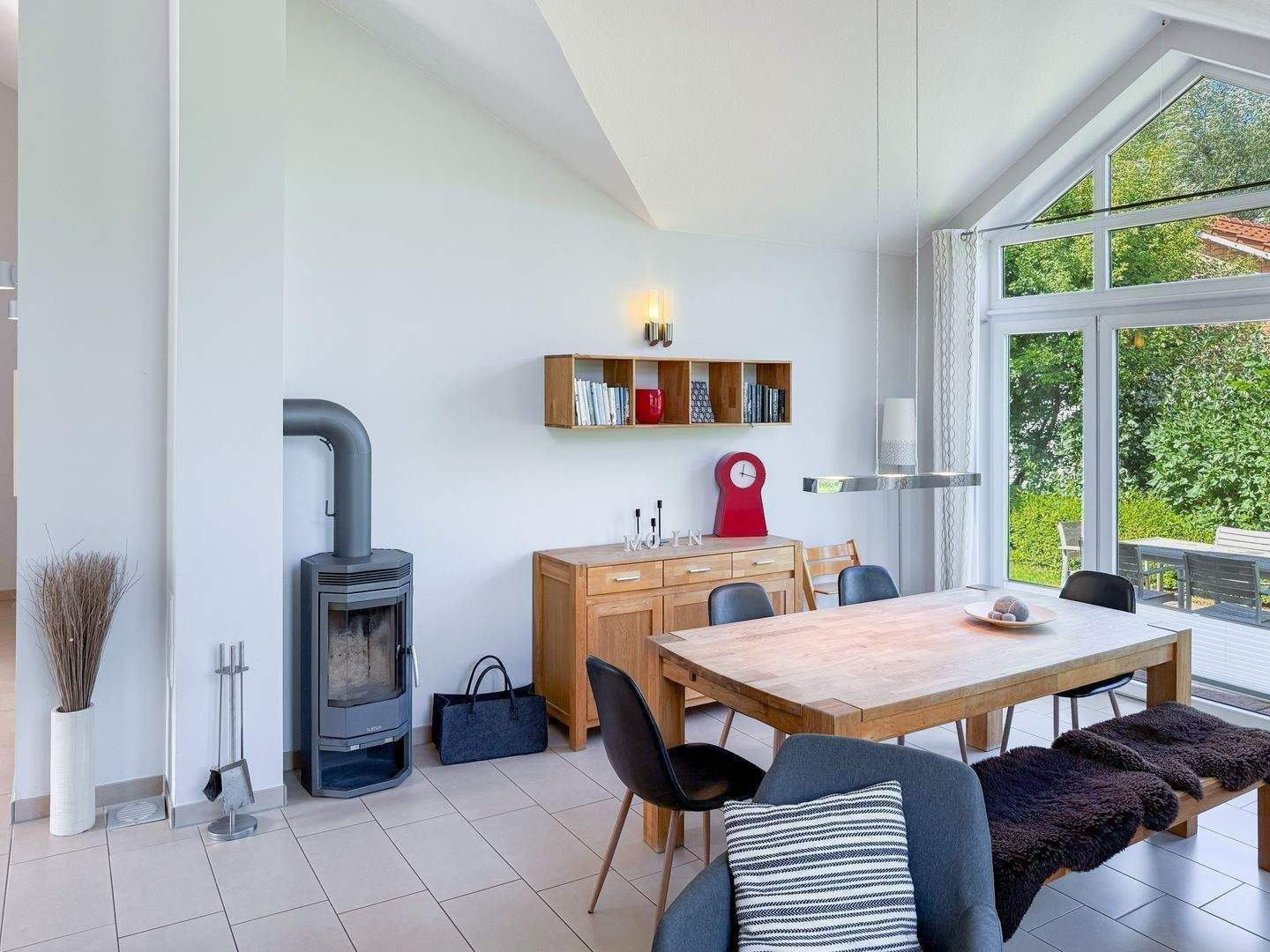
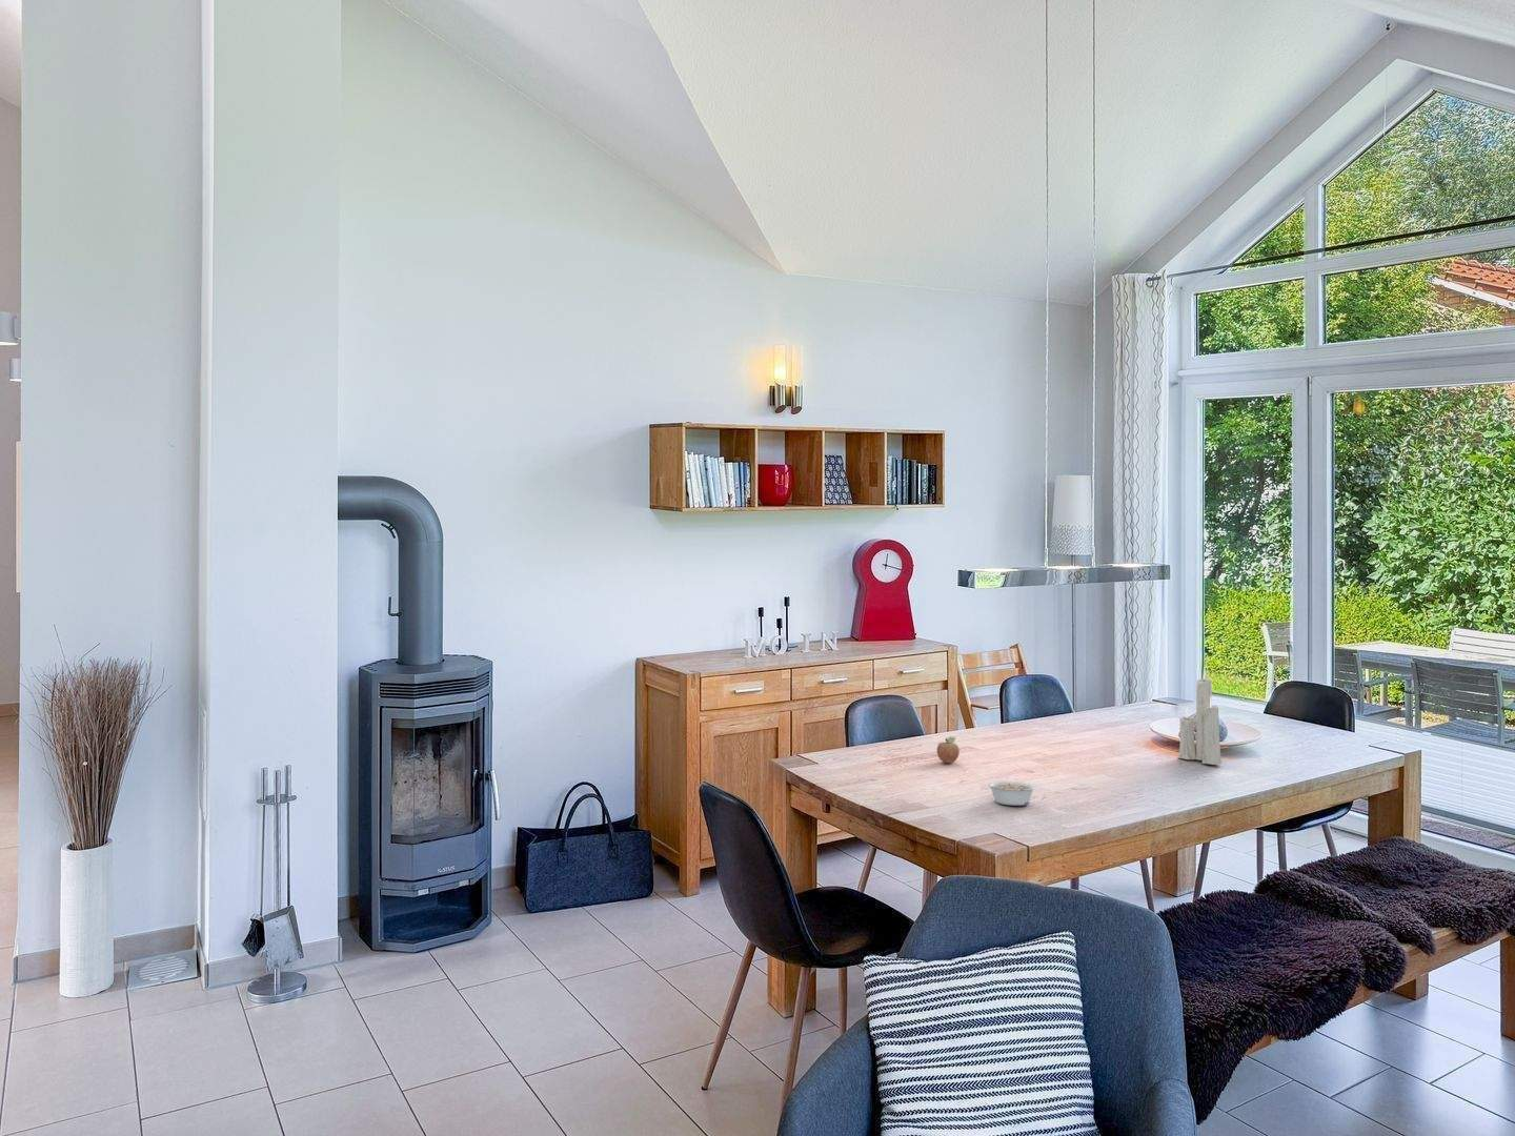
+ fruit [936,736,960,764]
+ candle [1177,667,1223,766]
+ legume [987,780,1038,807]
